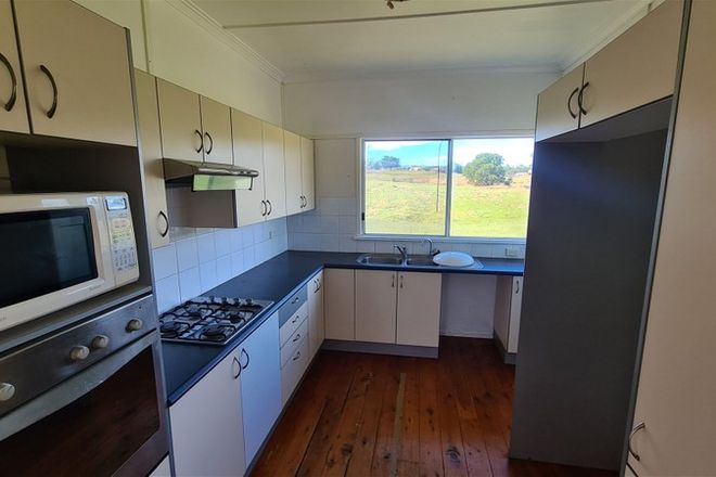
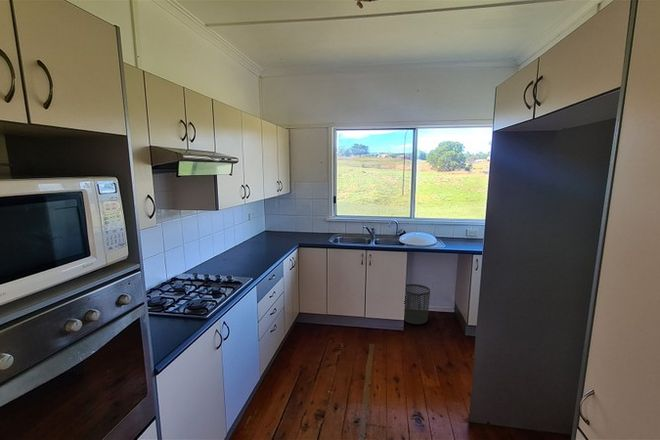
+ waste bin [404,283,431,325]
